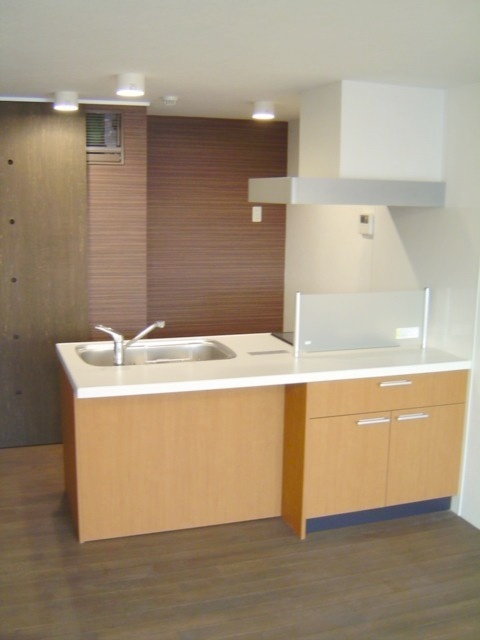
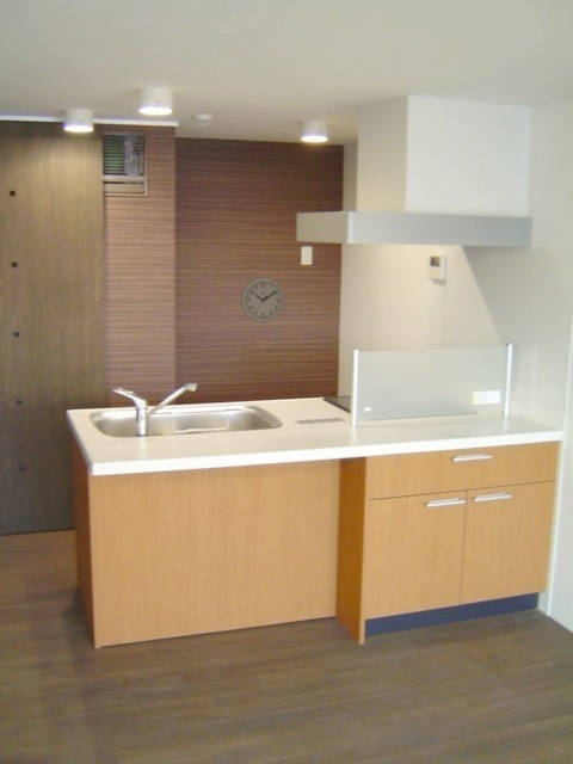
+ wall clock [240,276,286,324]
